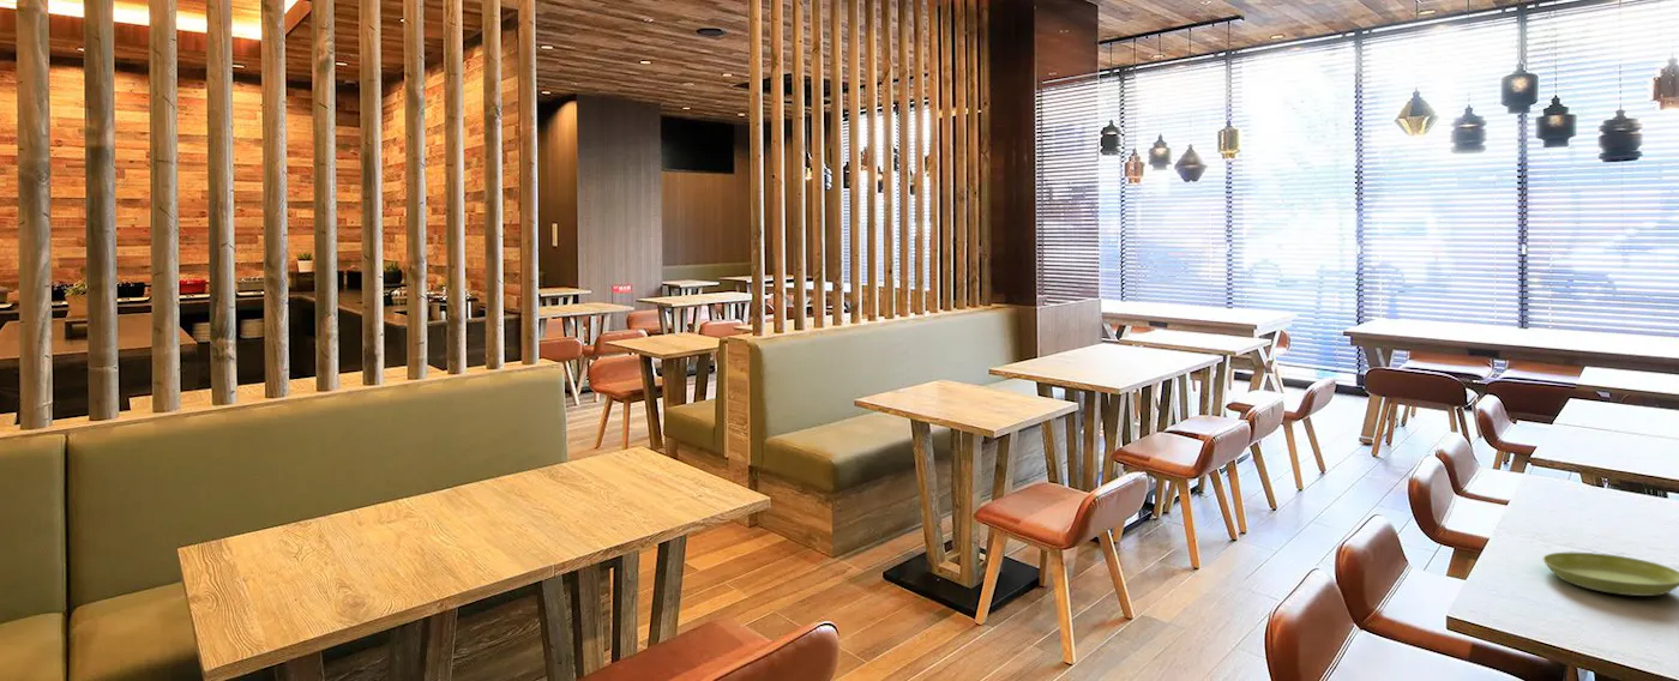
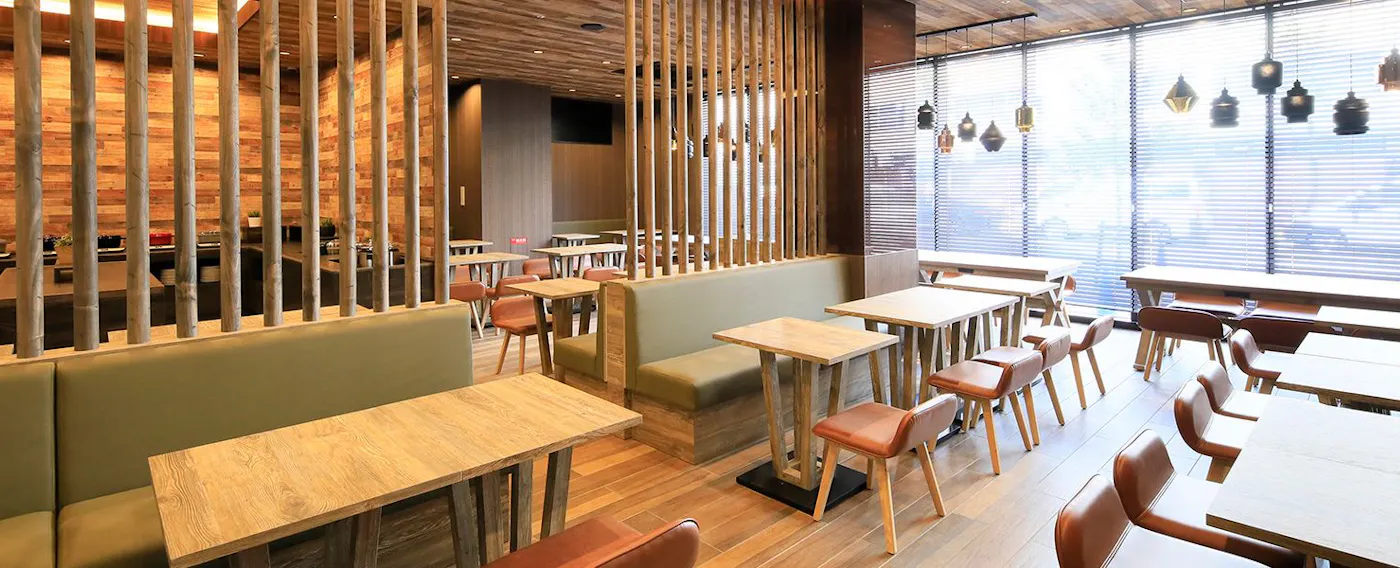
- saucer [1542,552,1679,597]
